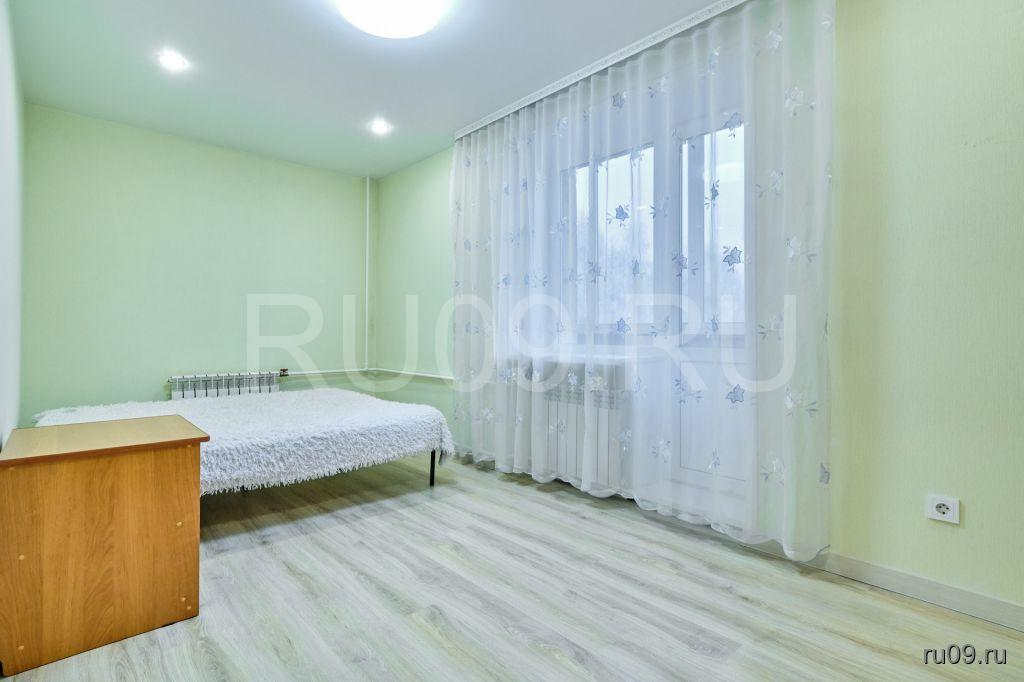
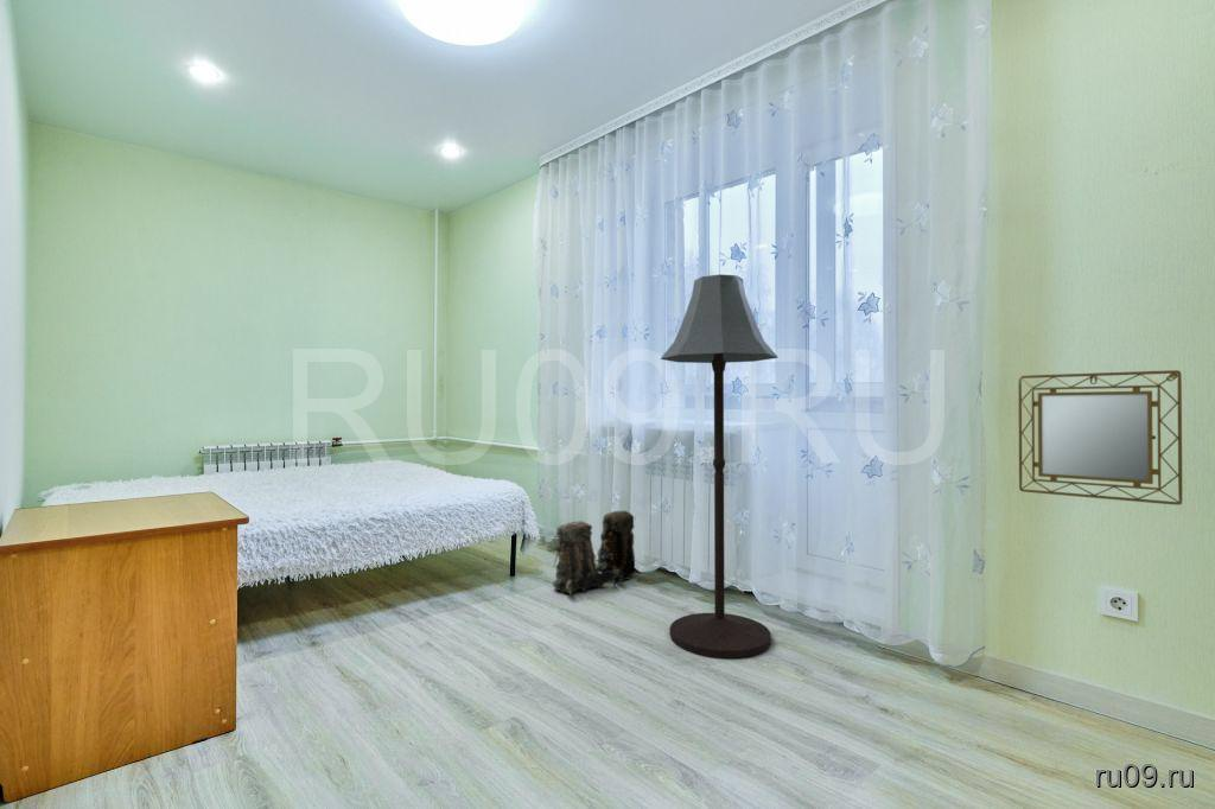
+ floor lamp [660,273,780,660]
+ backpack [552,509,642,598]
+ home mirror [1017,369,1183,507]
